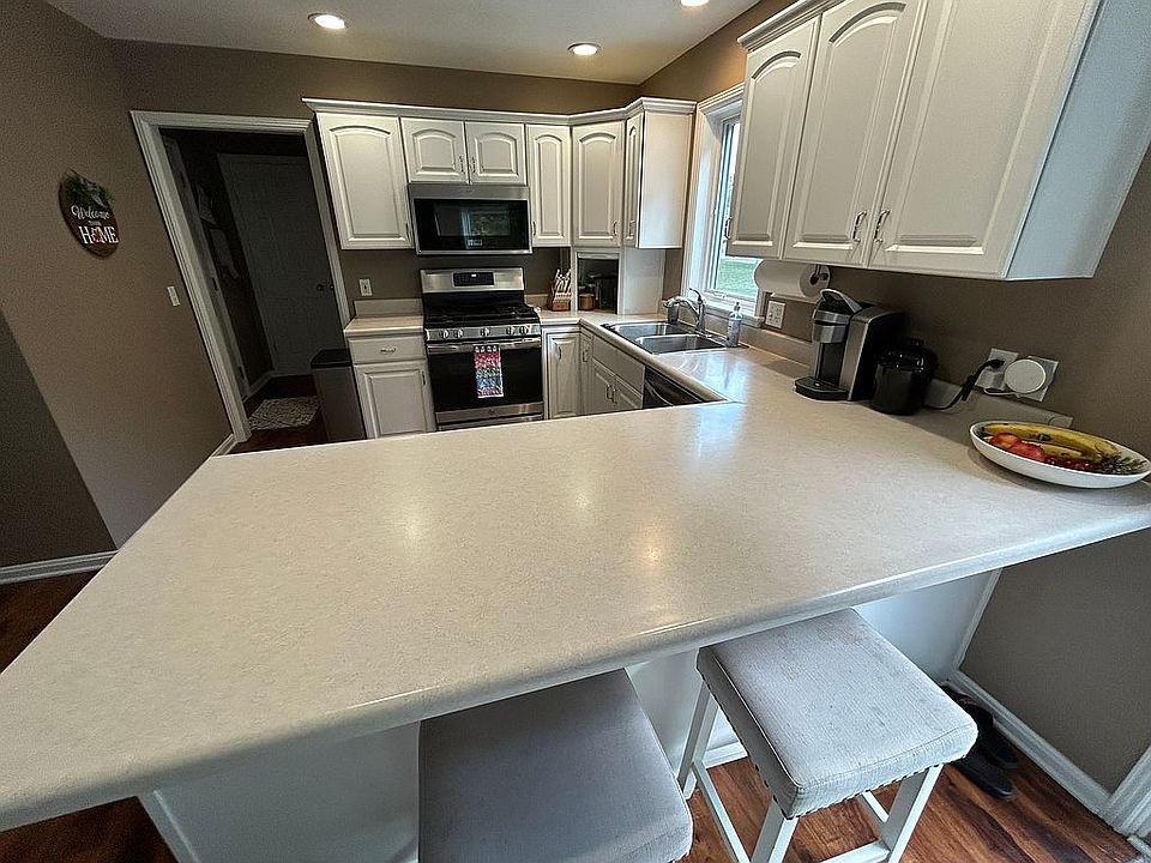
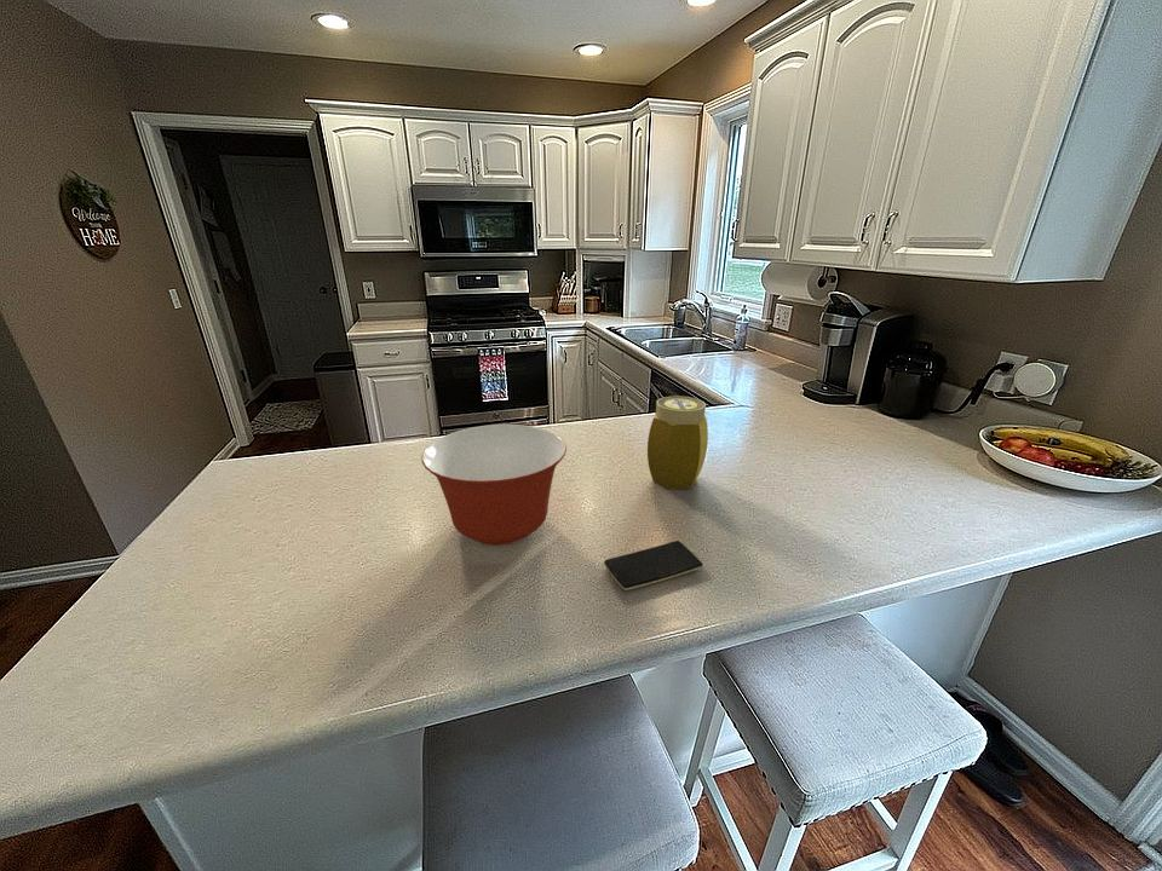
+ jar [646,396,709,490]
+ smartphone [603,540,704,592]
+ mixing bowl [420,423,568,547]
